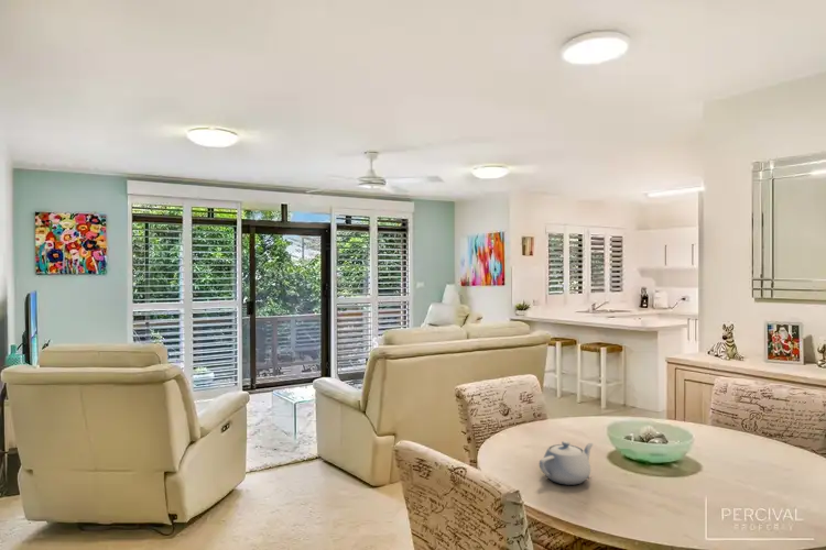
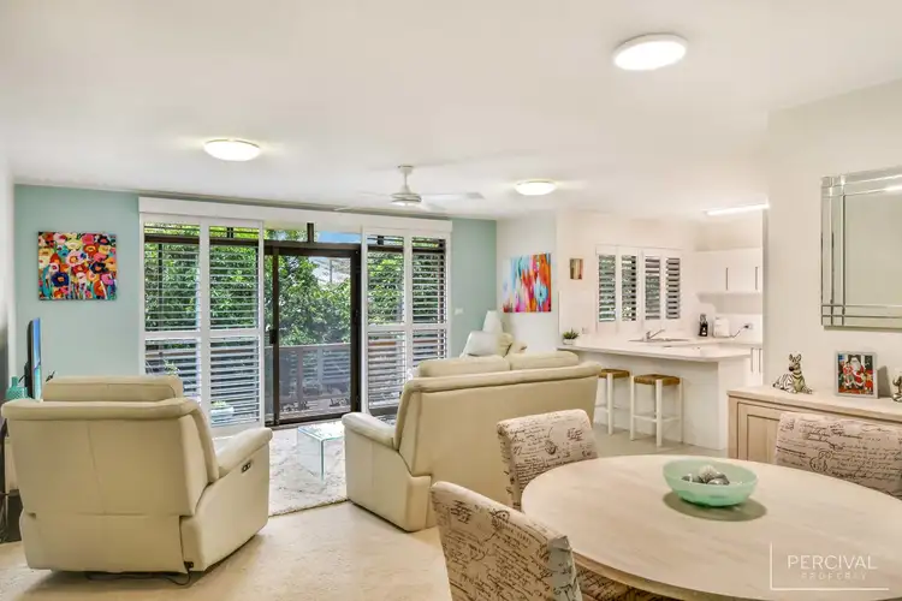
- teapot [537,440,595,486]
